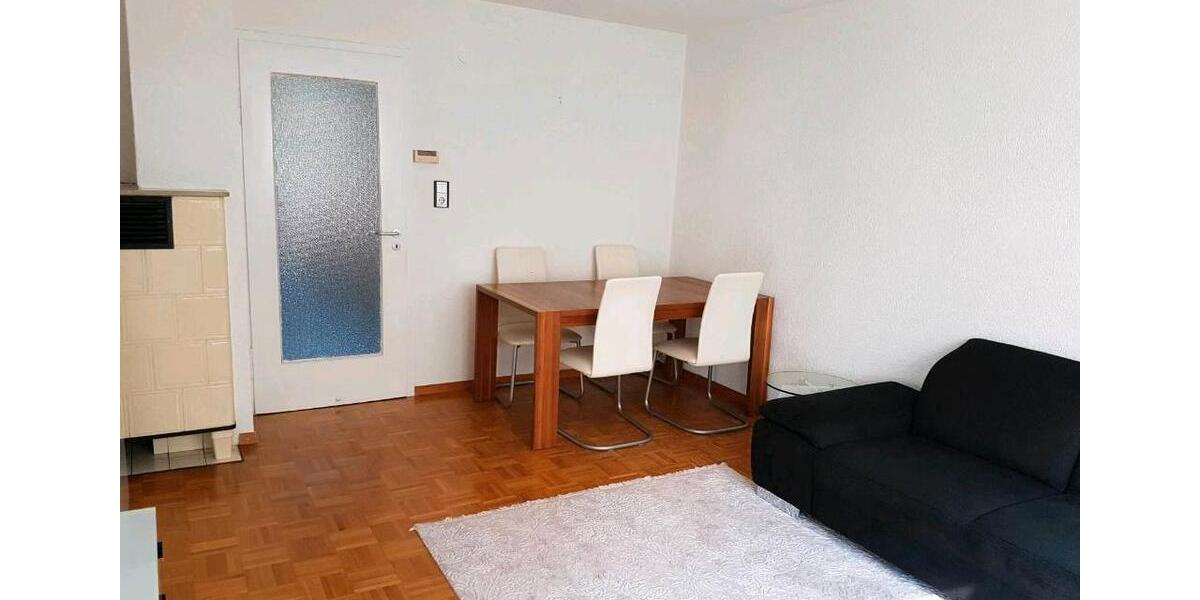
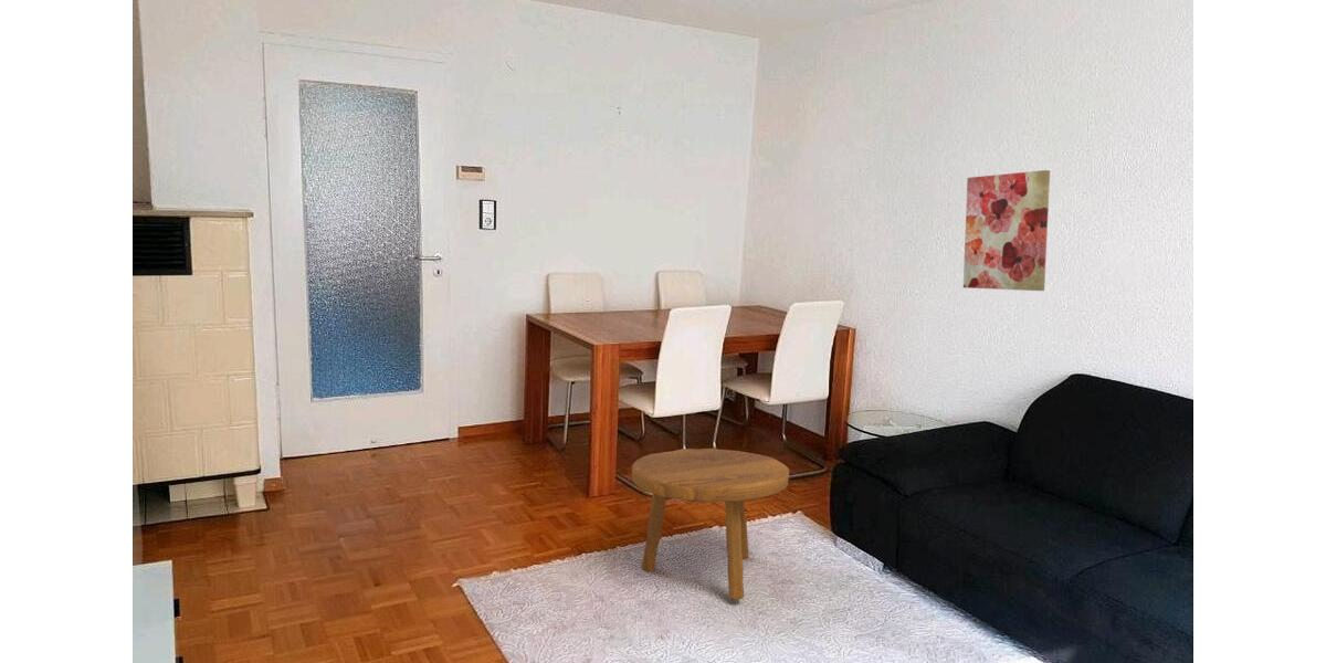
+ wall art [962,169,1051,292]
+ footstool [631,448,790,601]
